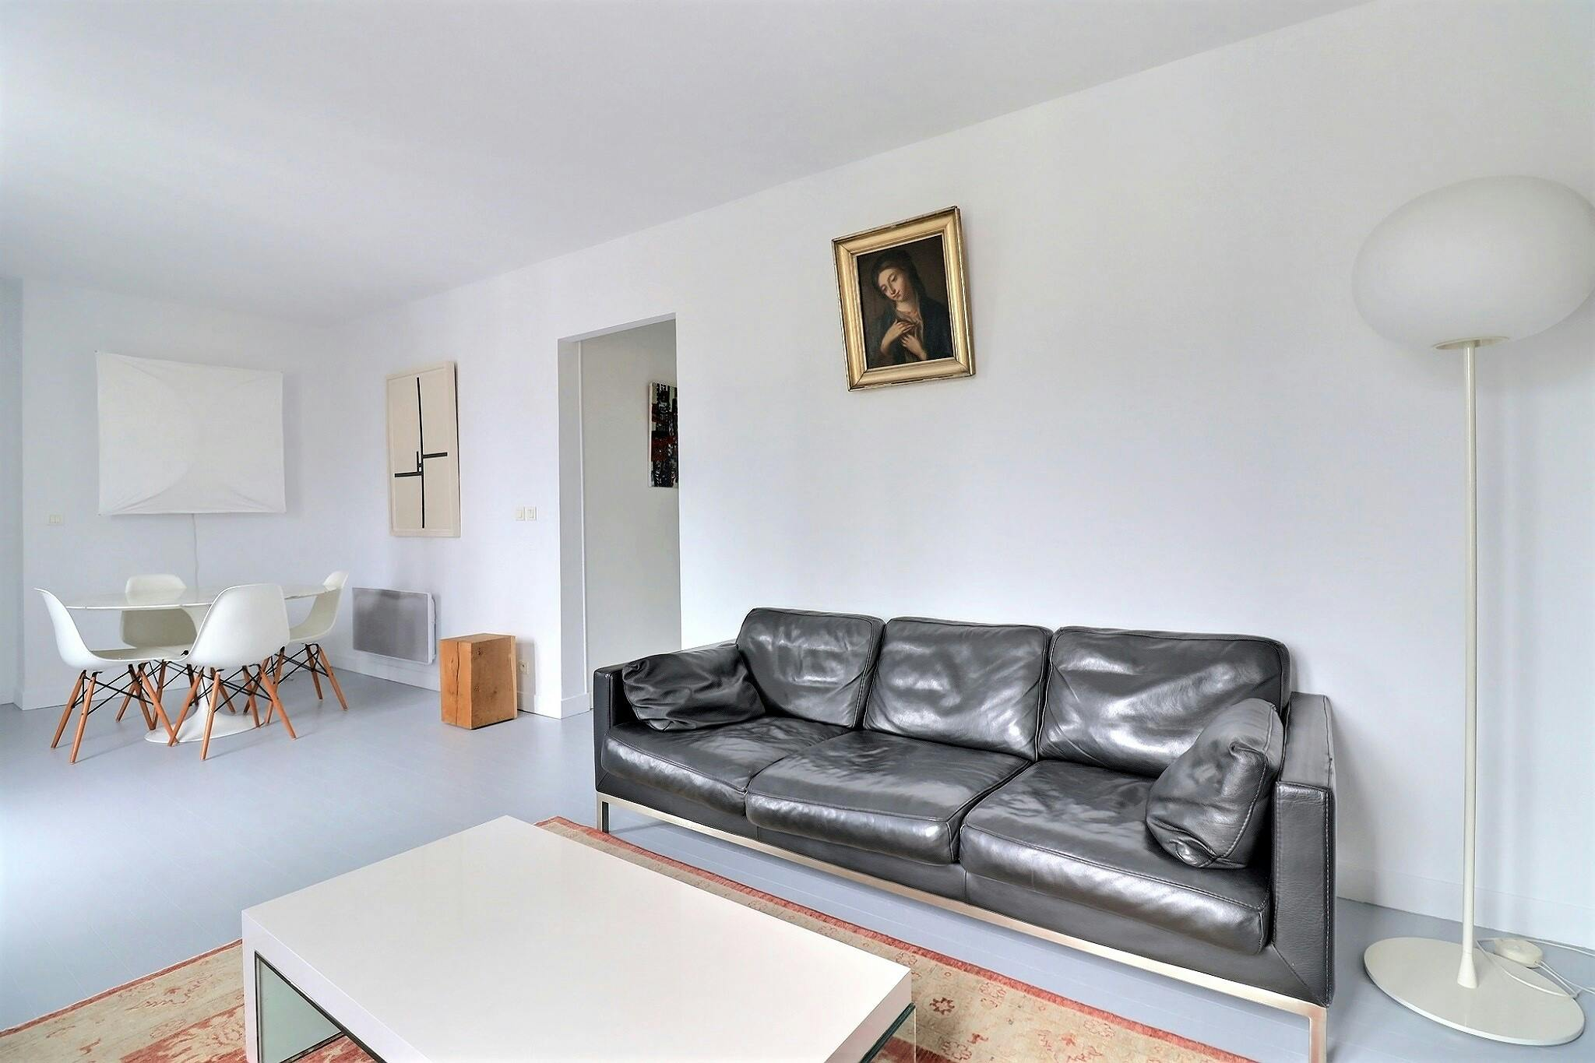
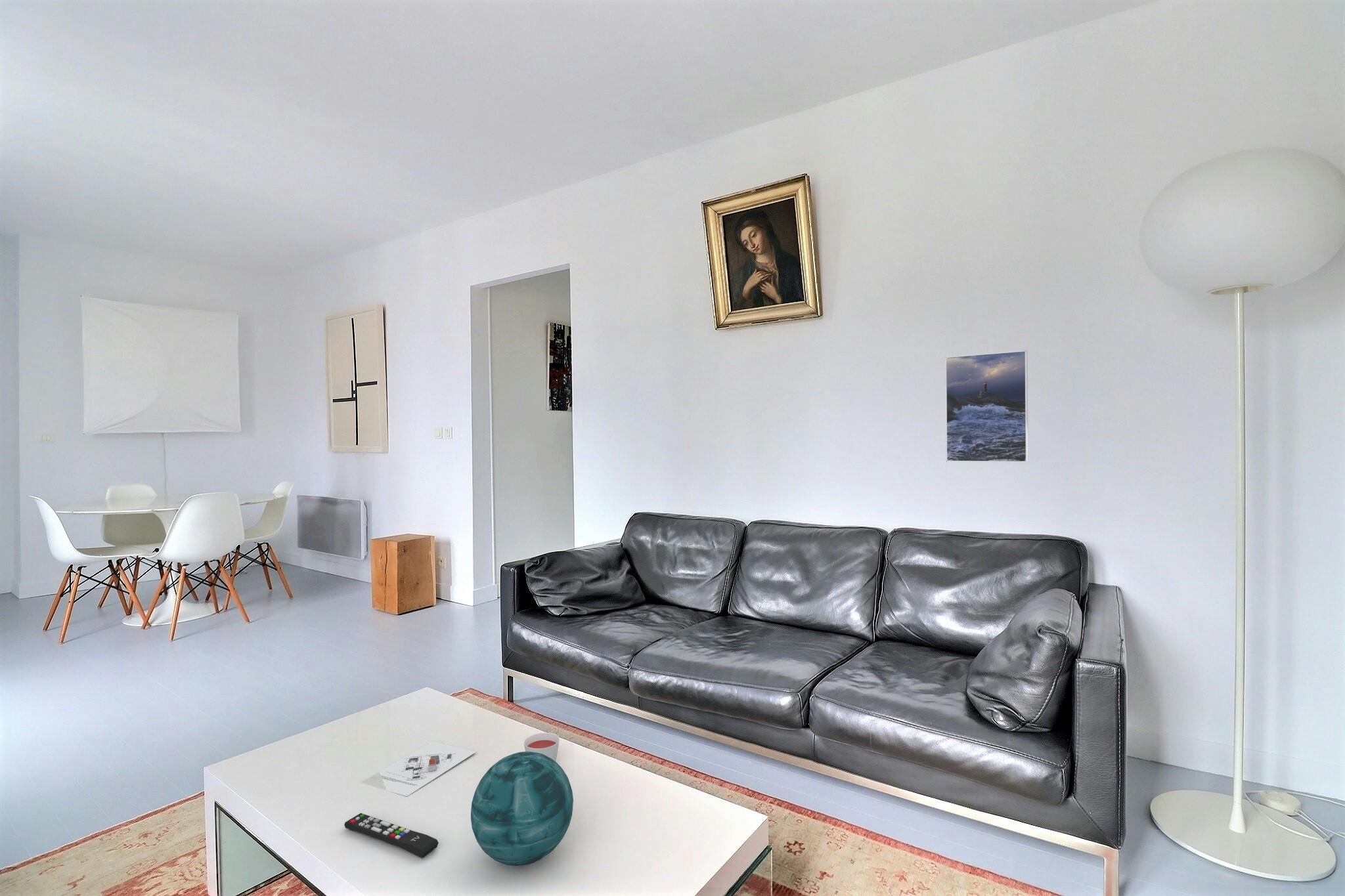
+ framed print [944,350,1028,463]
+ decorative orb [470,751,574,866]
+ remote control [343,813,439,859]
+ architectural model [379,741,476,797]
+ candle [523,732,560,761]
